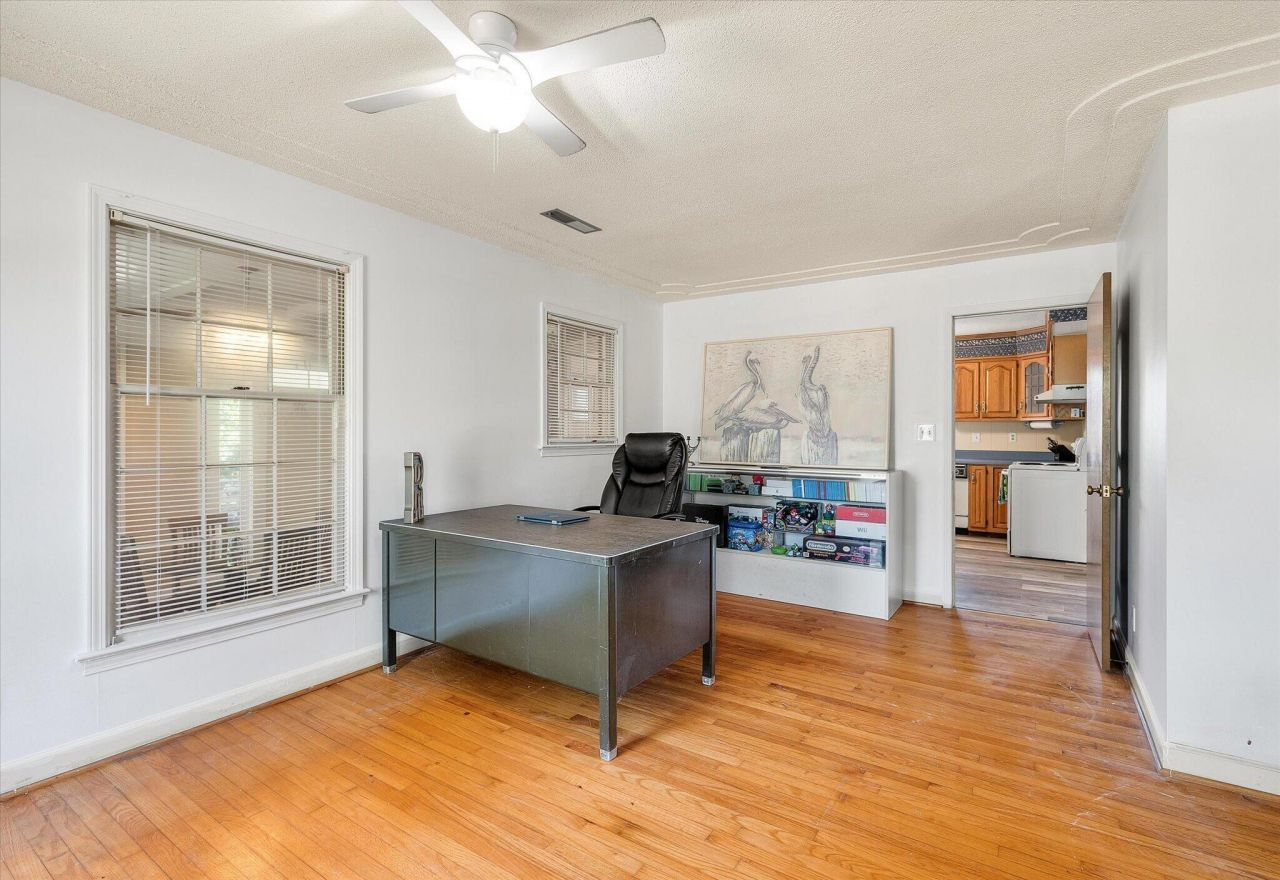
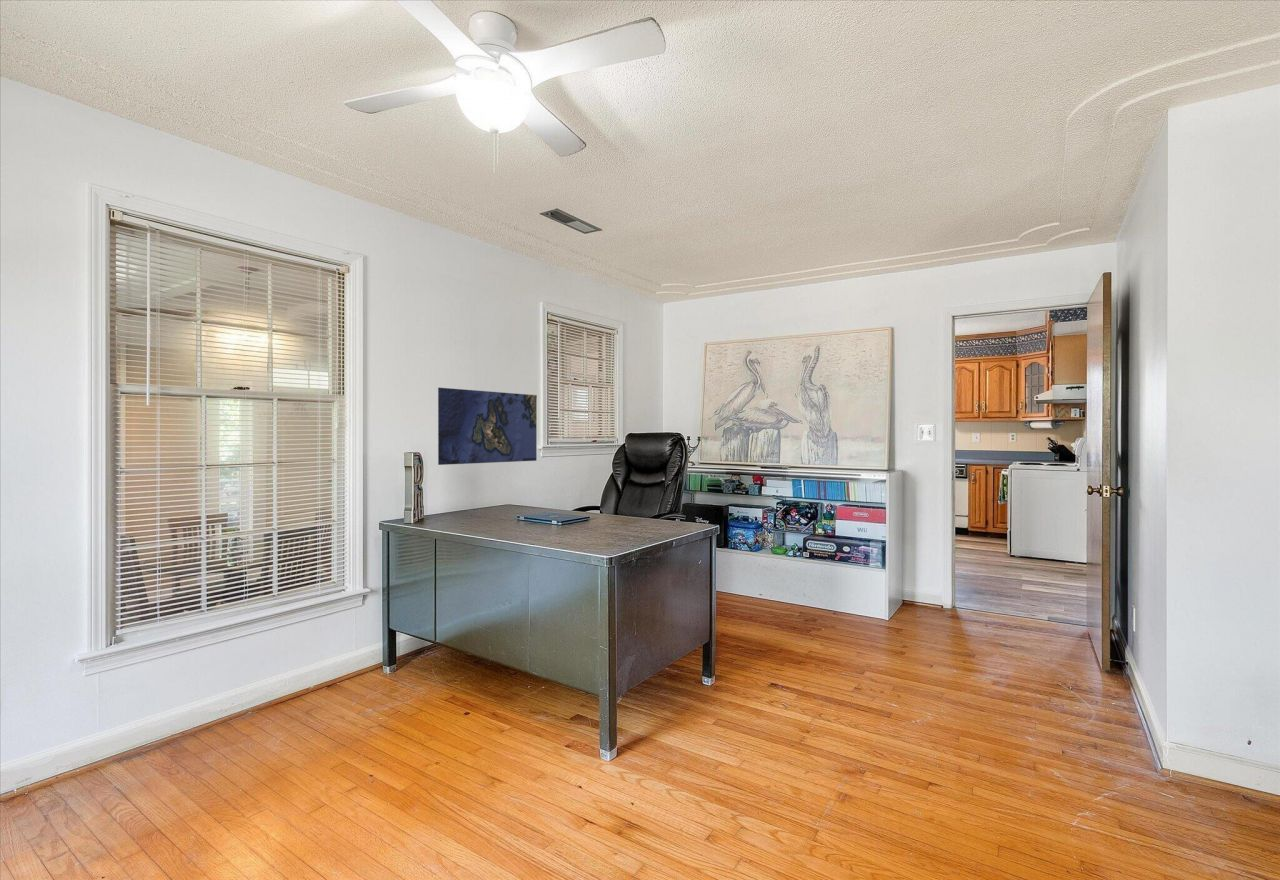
+ map [437,387,538,466]
